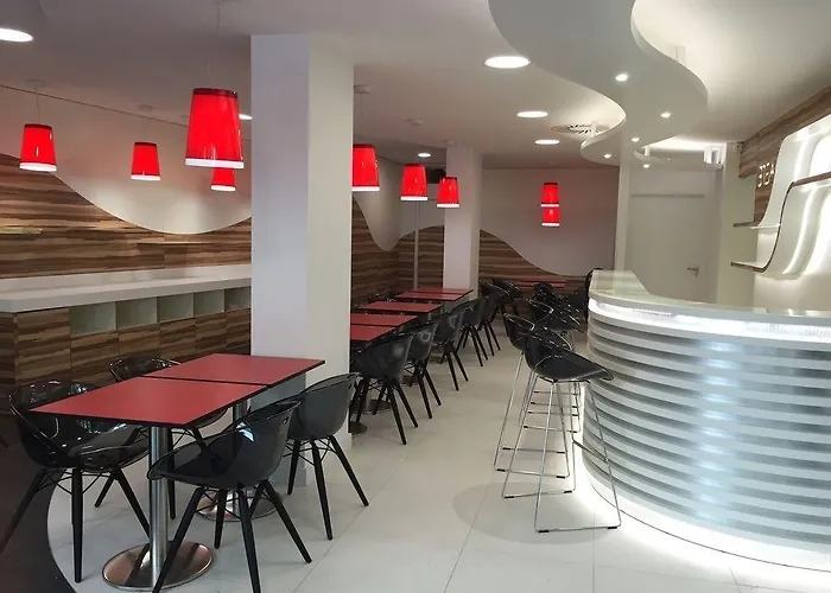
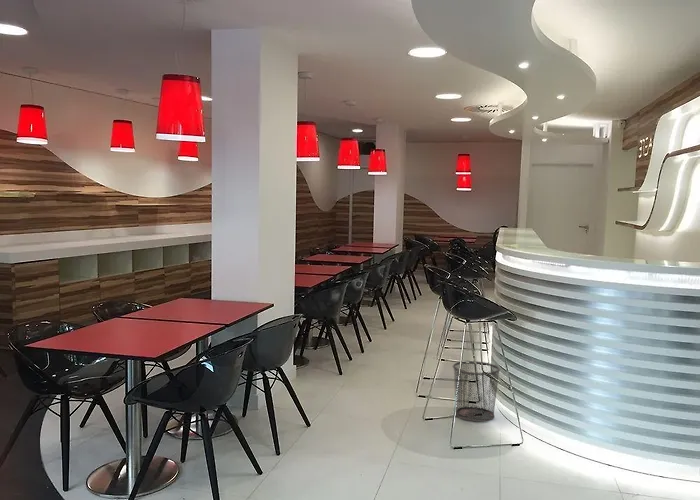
+ trash can [452,360,501,423]
